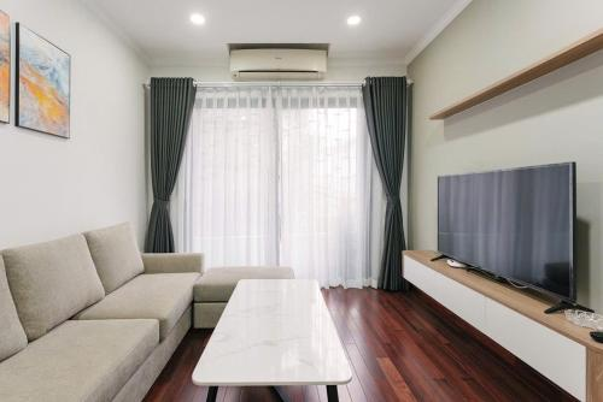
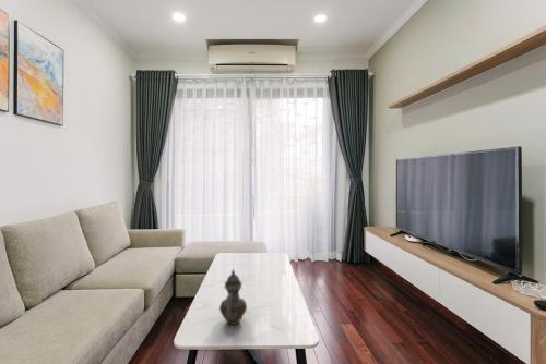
+ teapot [218,268,248,326]
